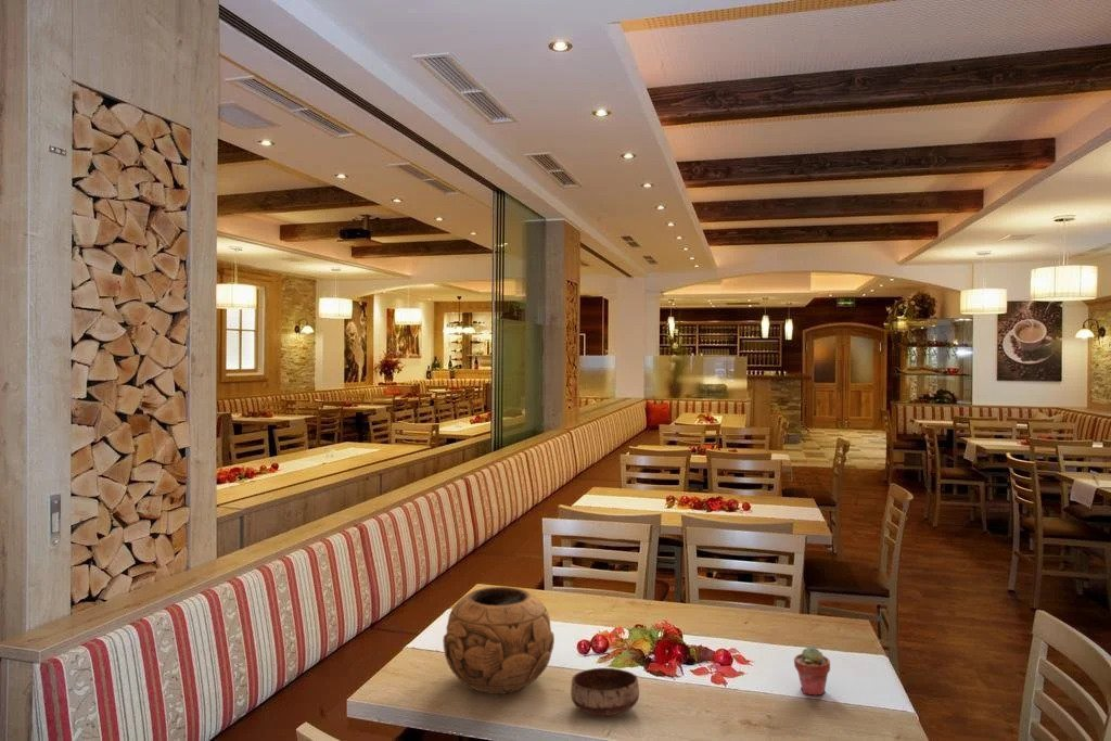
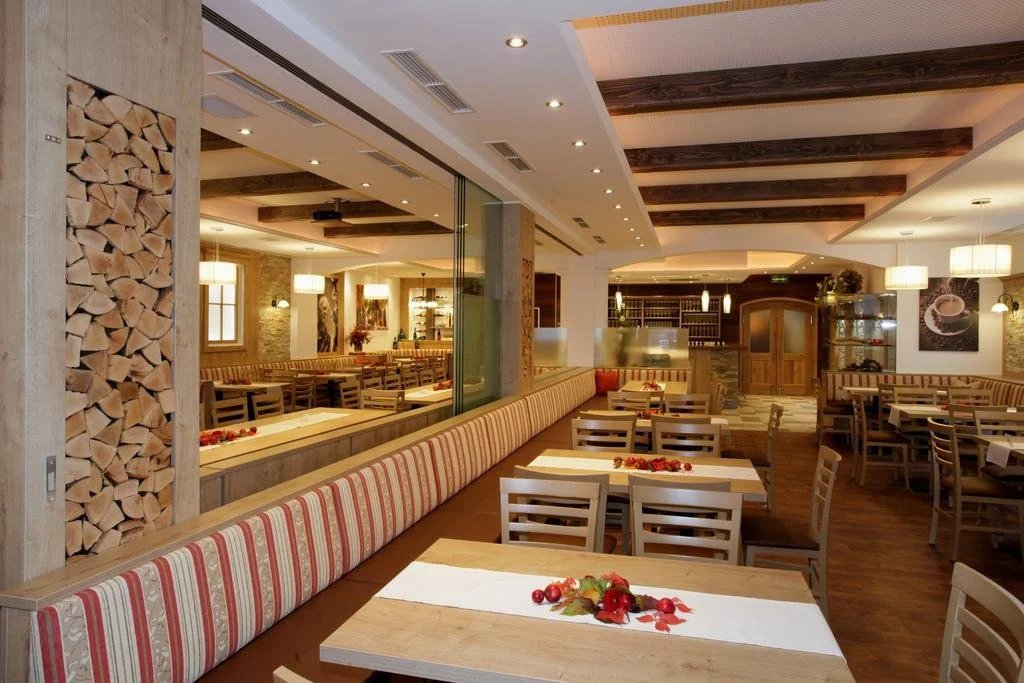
- decorative bowl [442,586,556,695]
- bowl [570,667,640,716]
- potted succulent [793,646,831,697]
